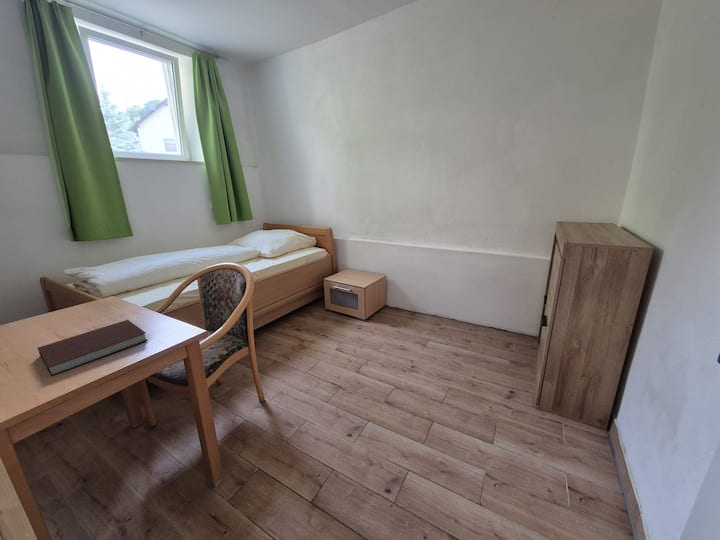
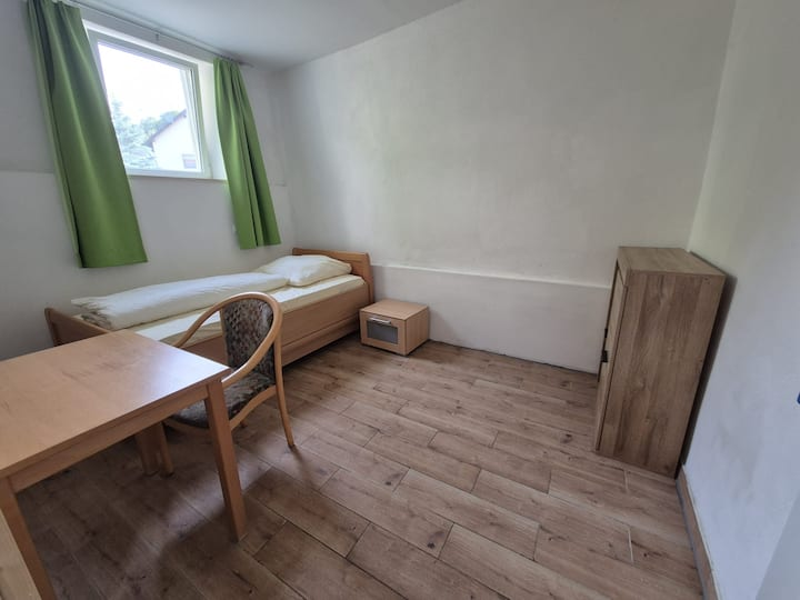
- notebook [37,319,149,377]
